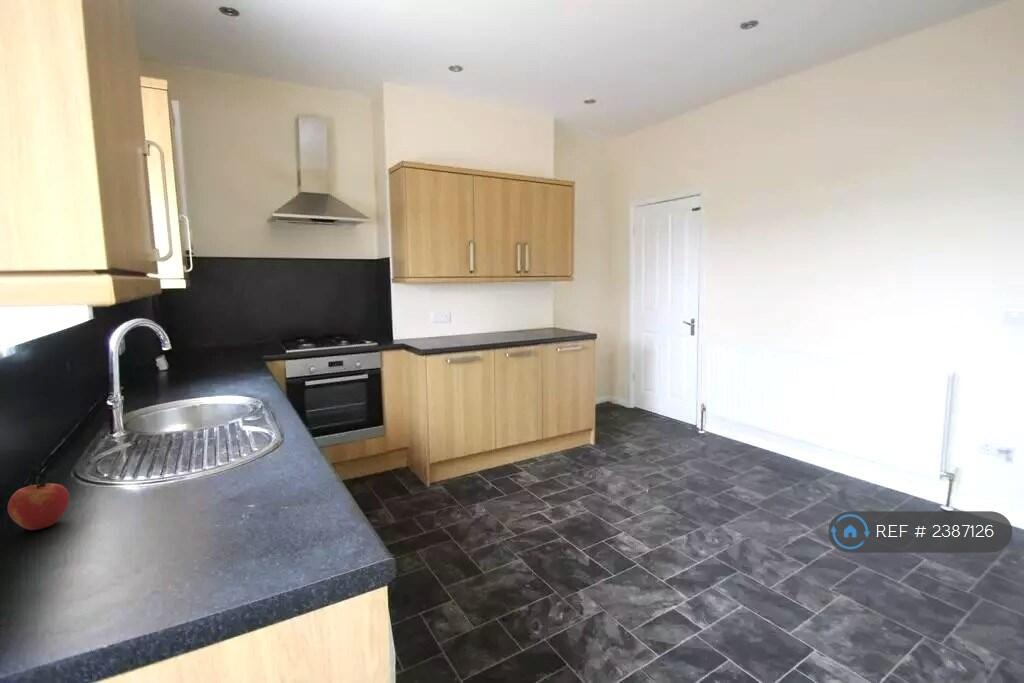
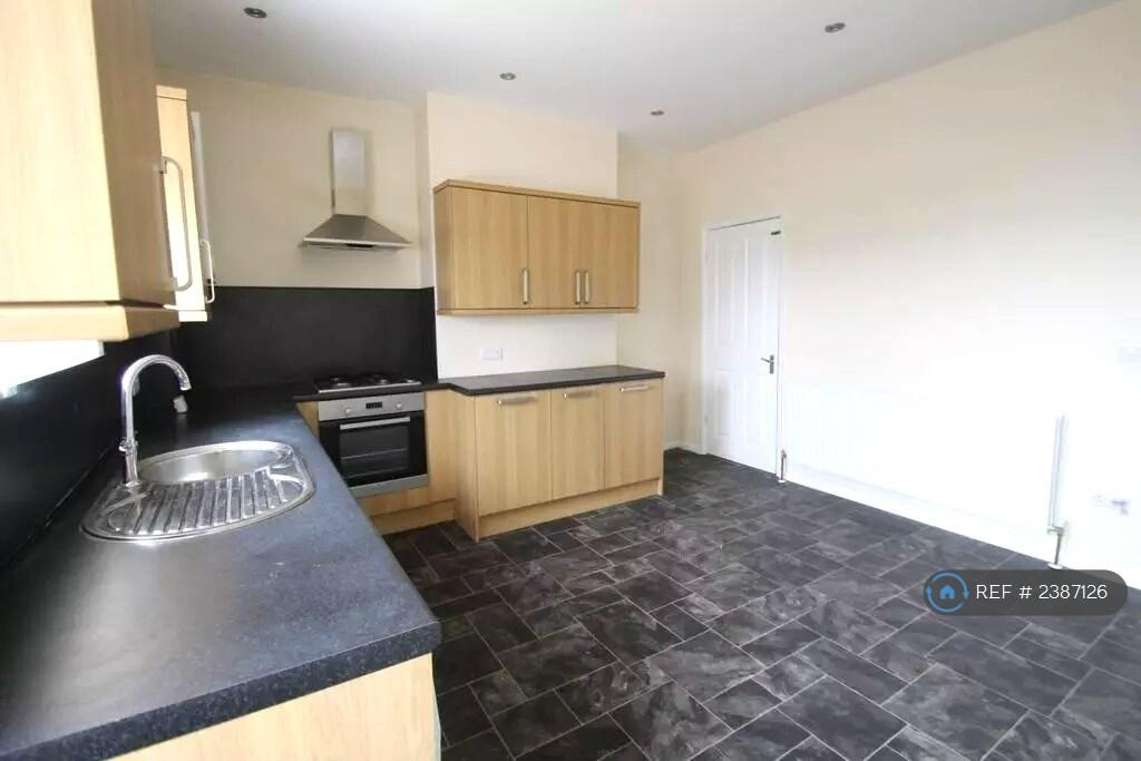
- apple [7,476,70,531]
